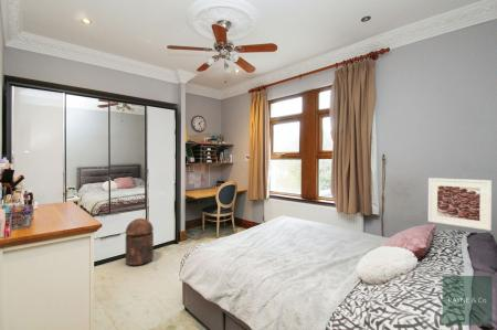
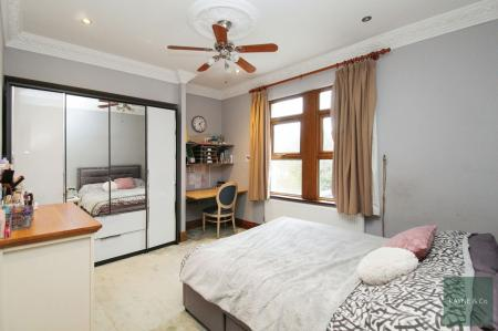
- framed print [427,177,493,232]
- trash can [125,217,155,267]
